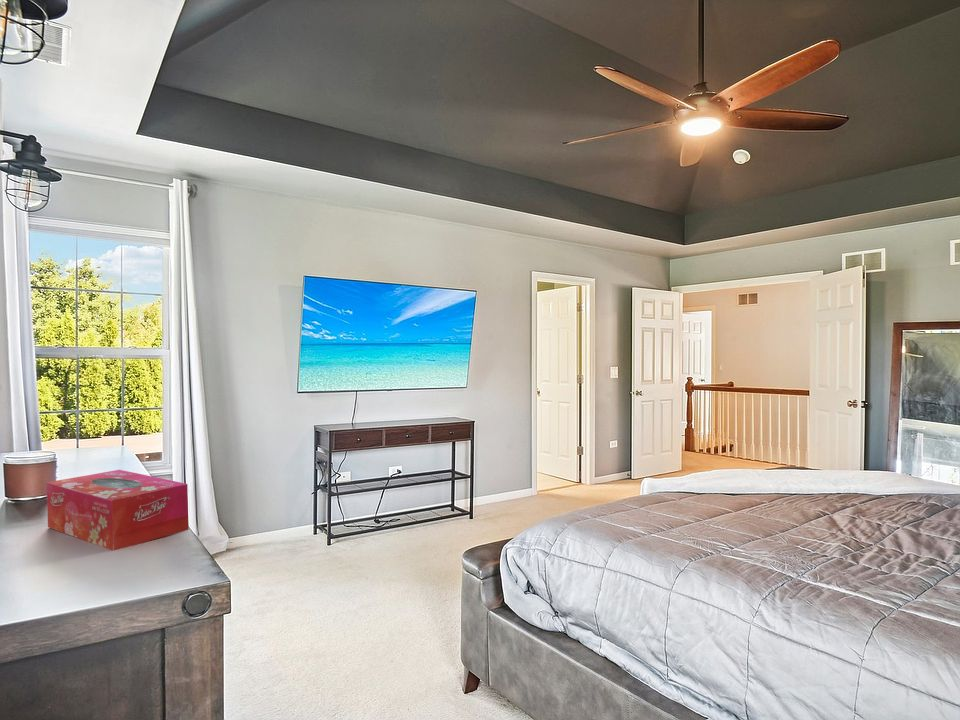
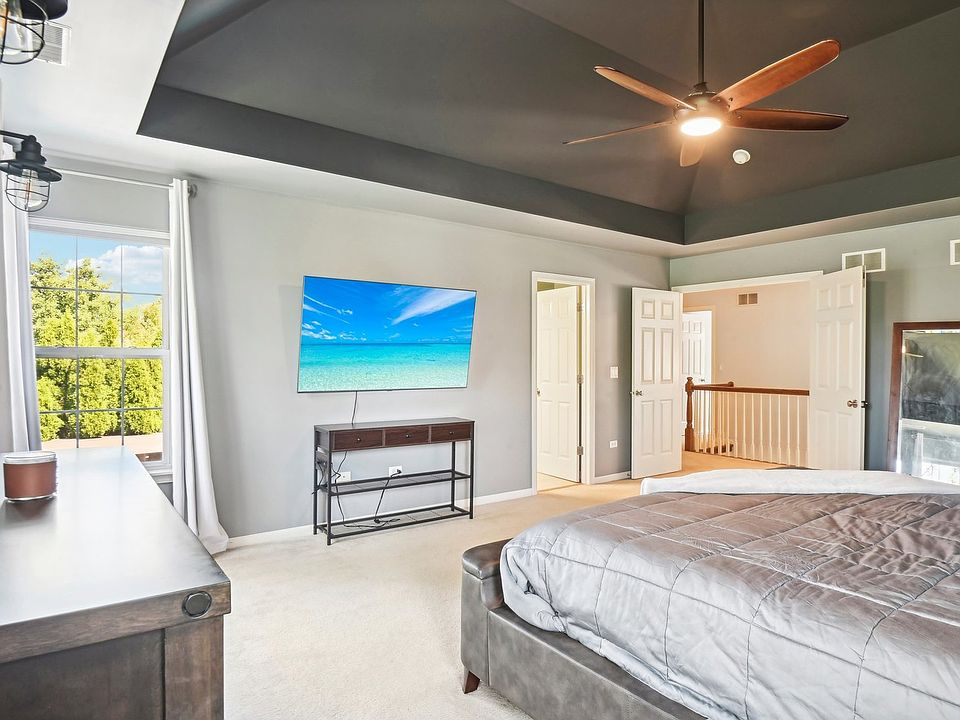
- tissue box [46,469,190,552]
